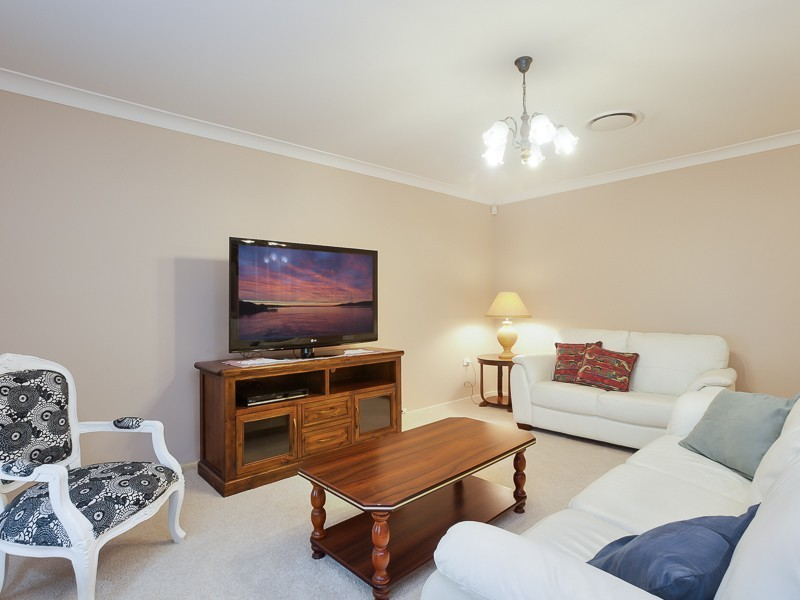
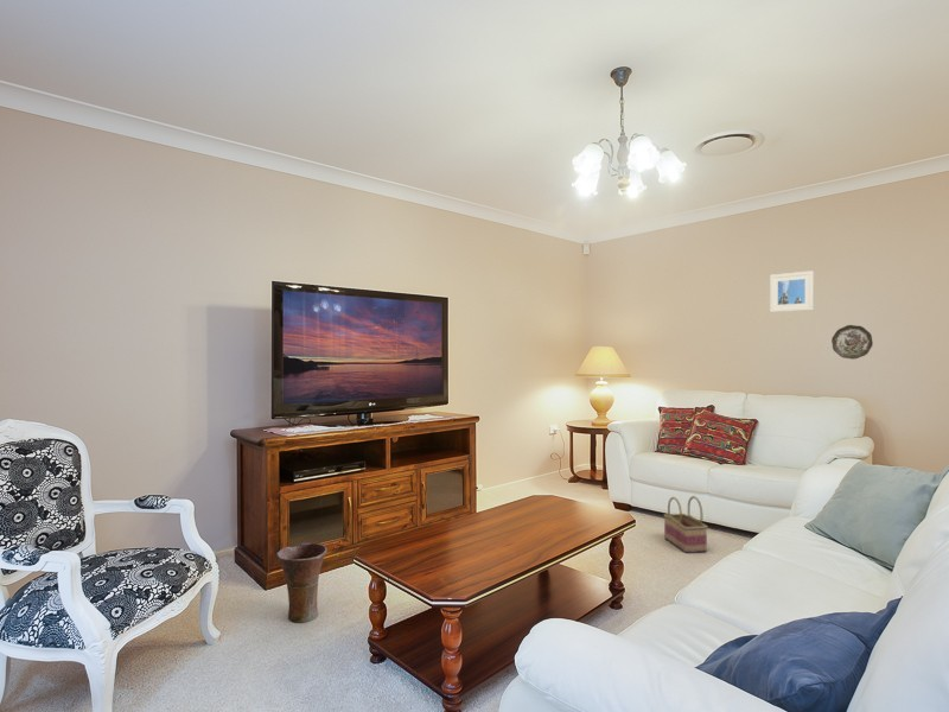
+ basket [663,495,708,554]
+ decorative plate [830,324,874,361]
+ vase [275,542,327,624]
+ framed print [769,269,815,313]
